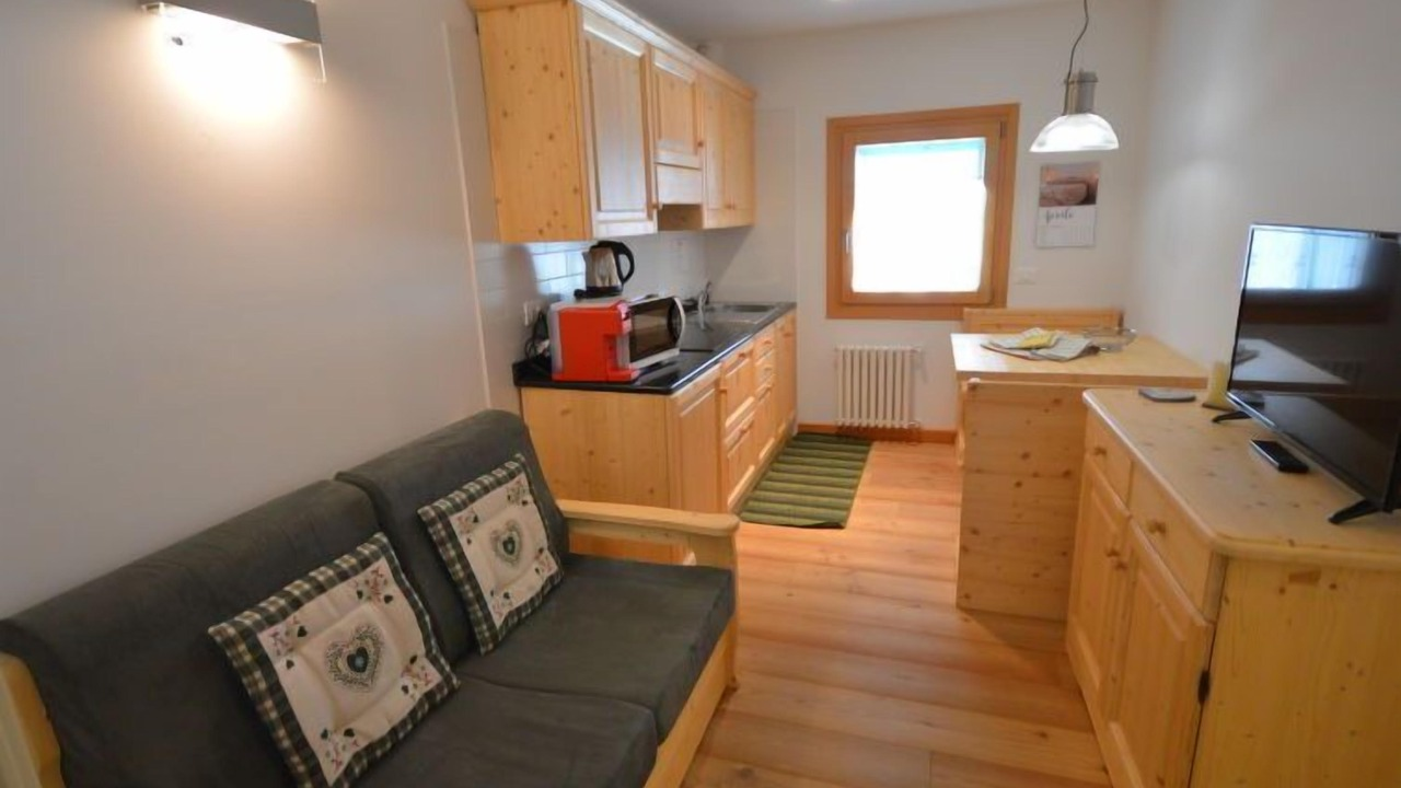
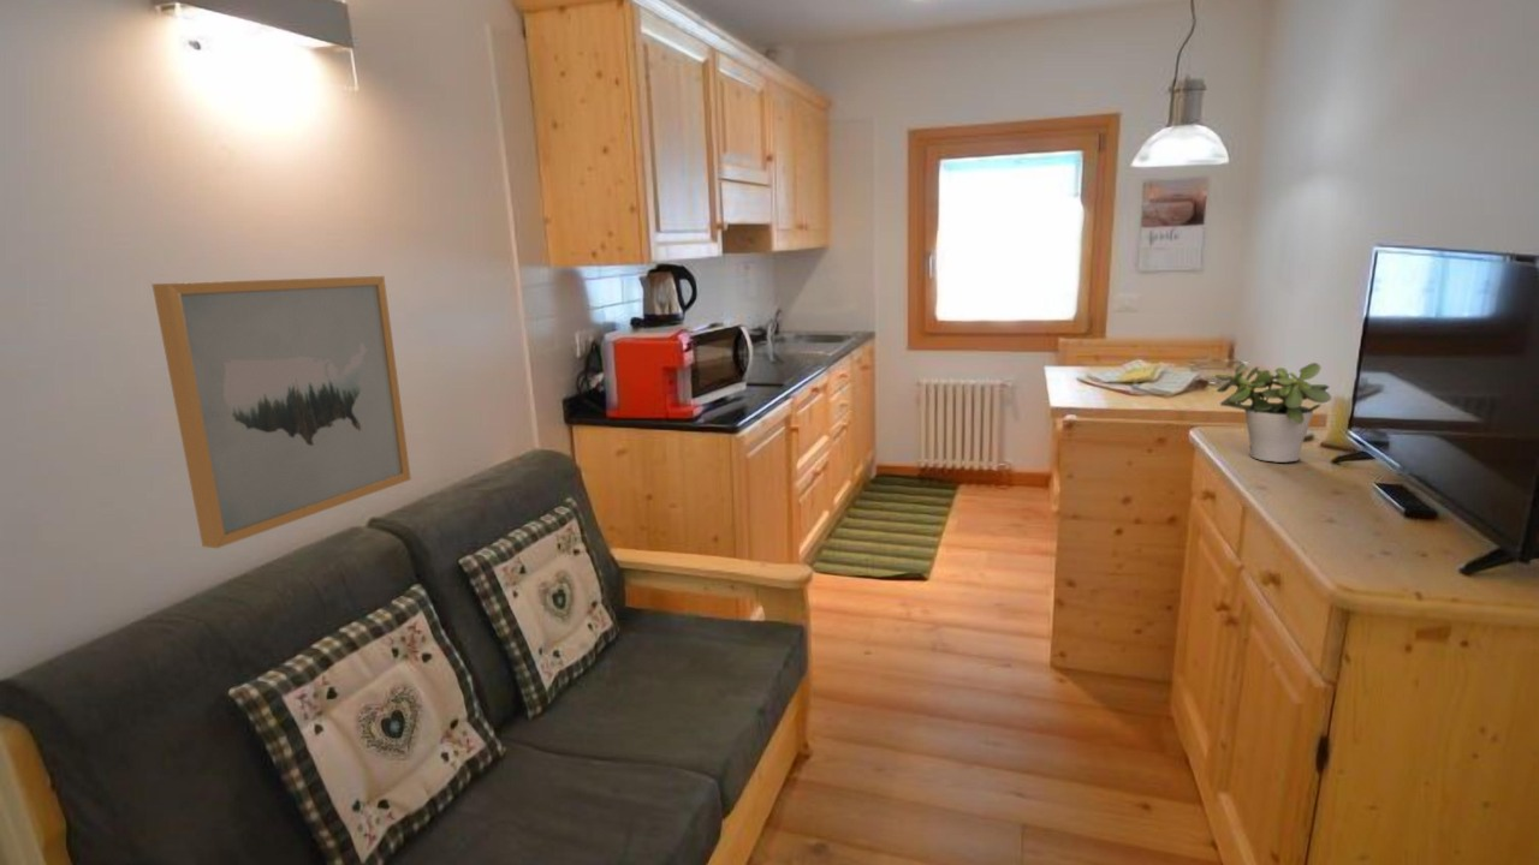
+ potted plant [1214,362,1332,464]
+ wall art [150,275,412,549]
